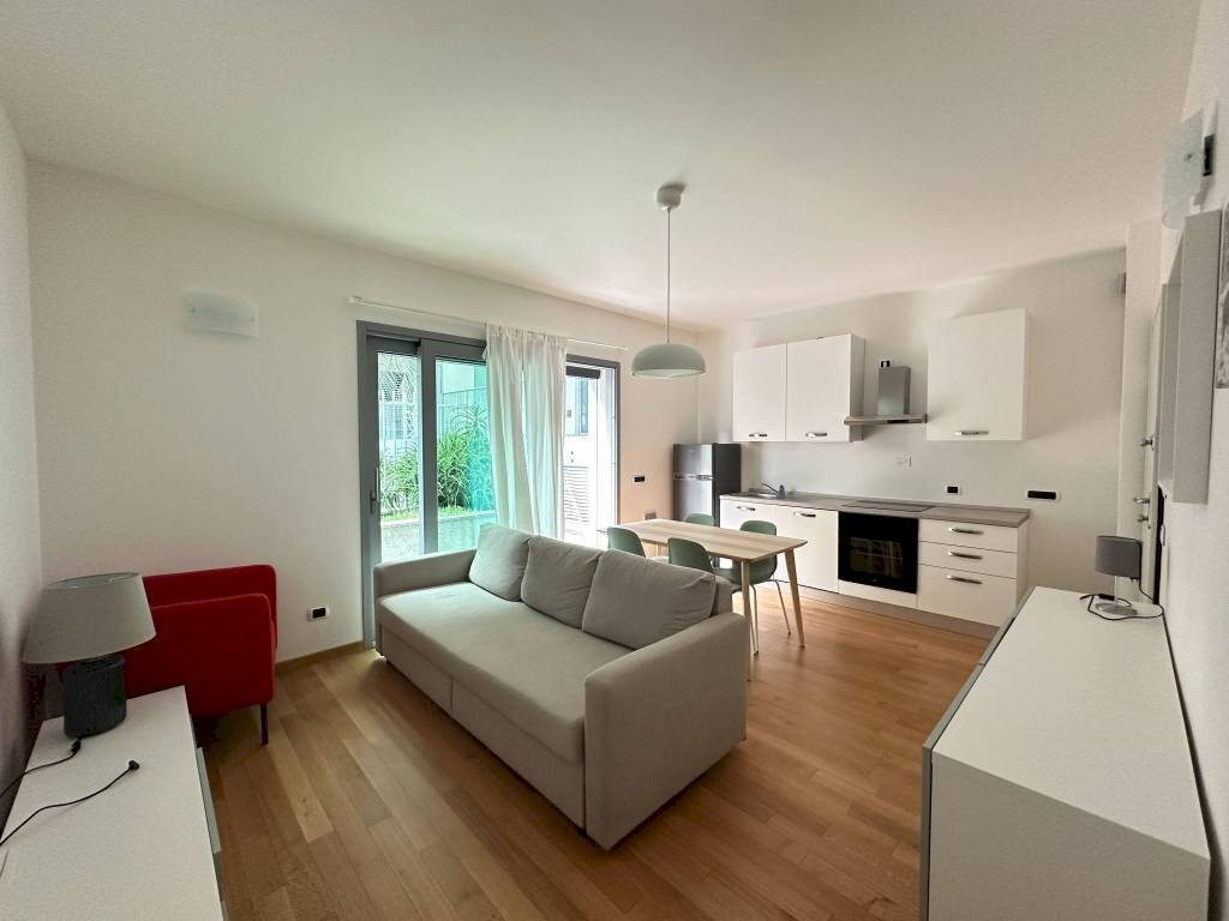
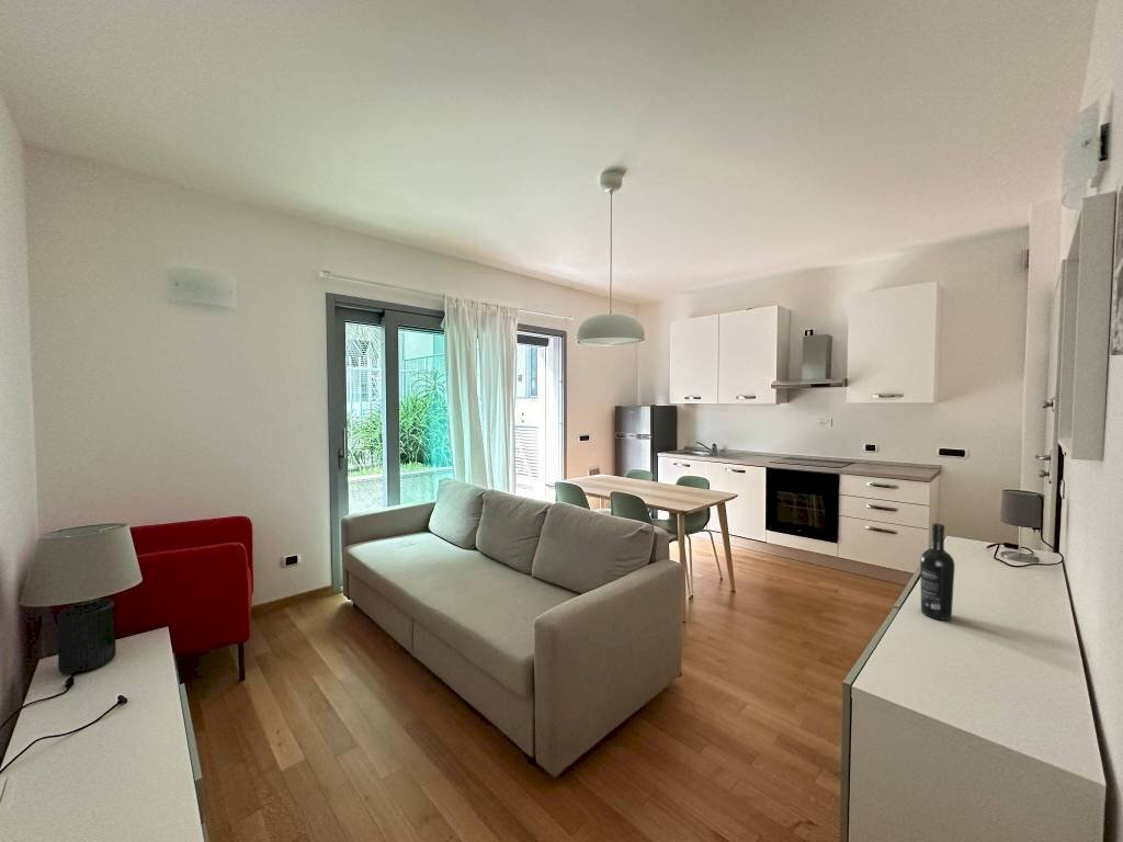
+ wine bottle [919,522,956,622]
